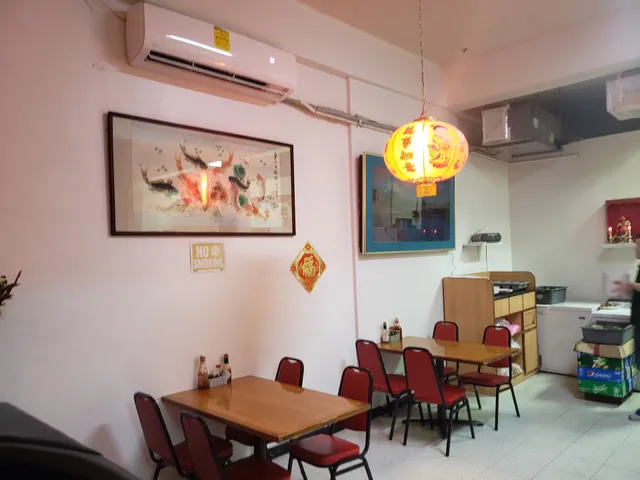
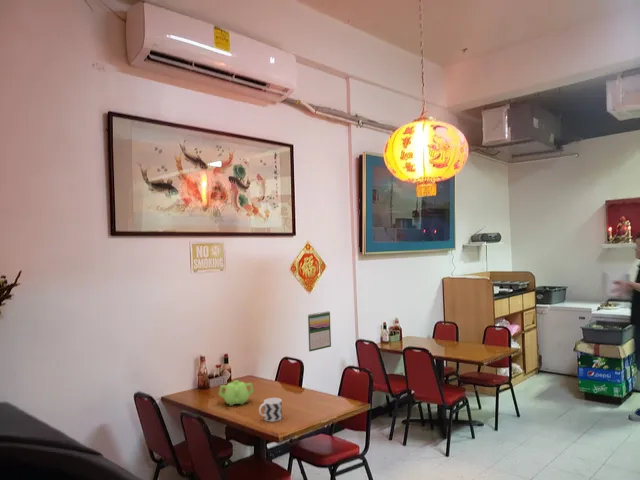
+ calendar [307,310,332,353]
+ teapot [217,379,255,407]
+ cup [258,397,283,422]
